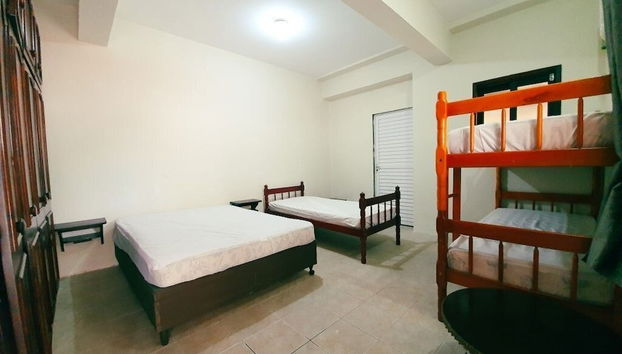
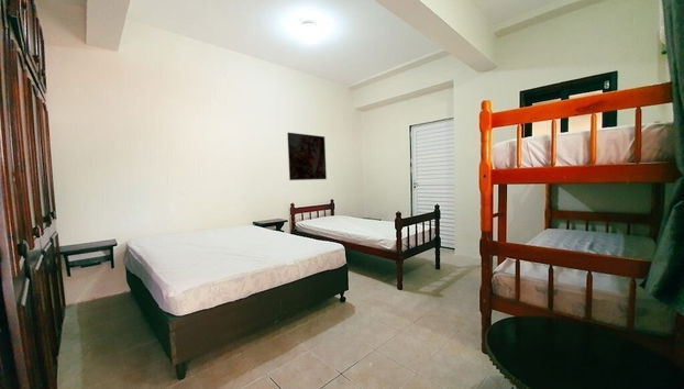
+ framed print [287,132,328,181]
